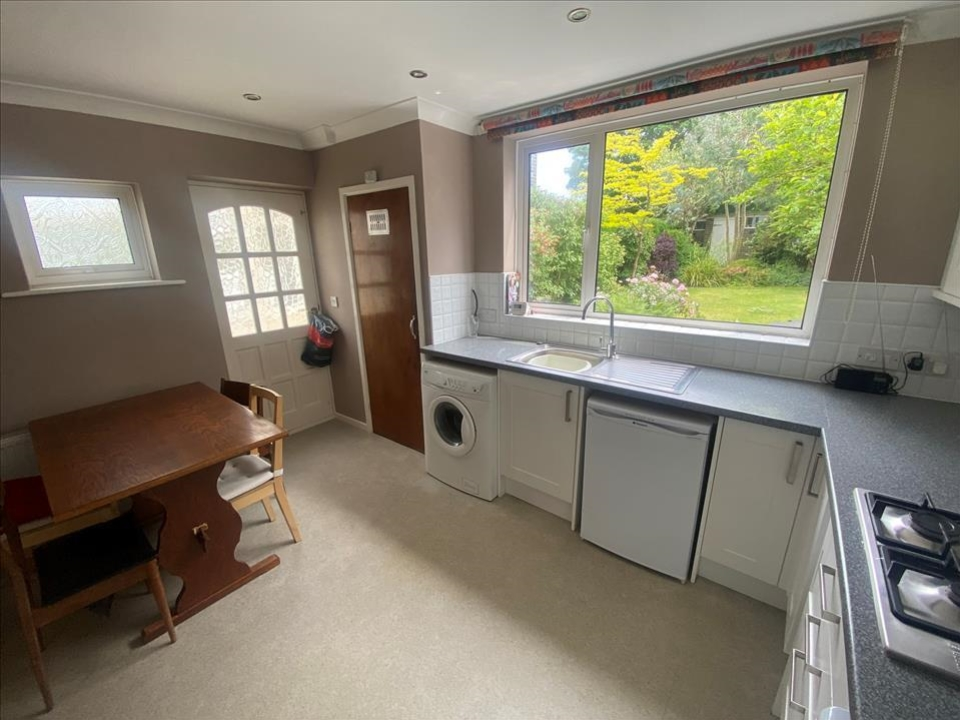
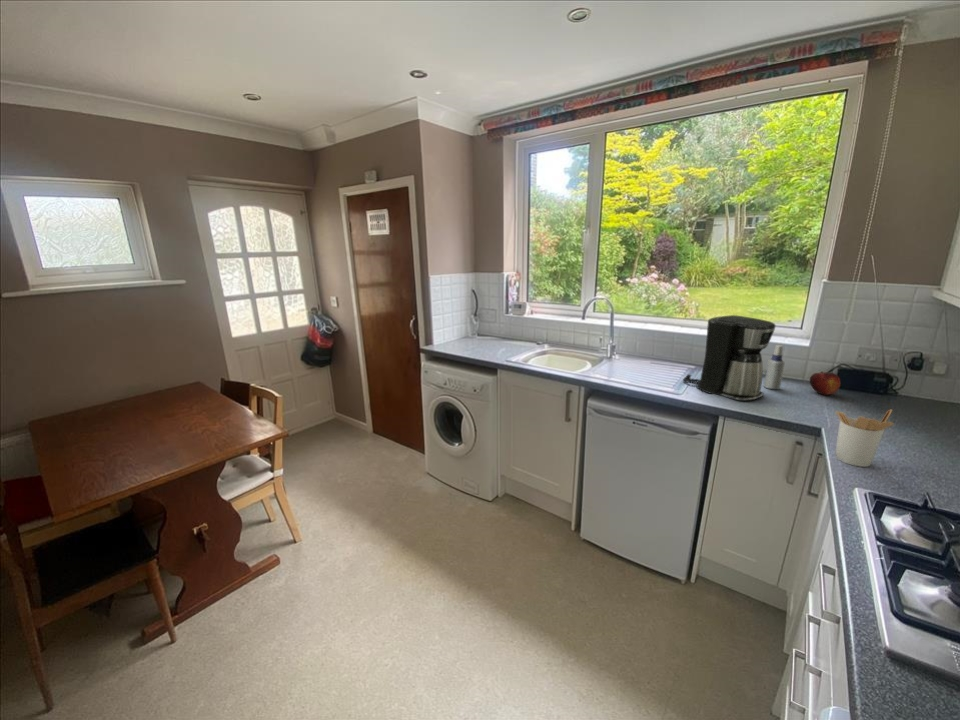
+ spray bottle [763,344,786,390]
+ utensil holder [834,409,895,468]
+ coffee maker [682,314,776,402]
+ fruit [809,370,841,396]
